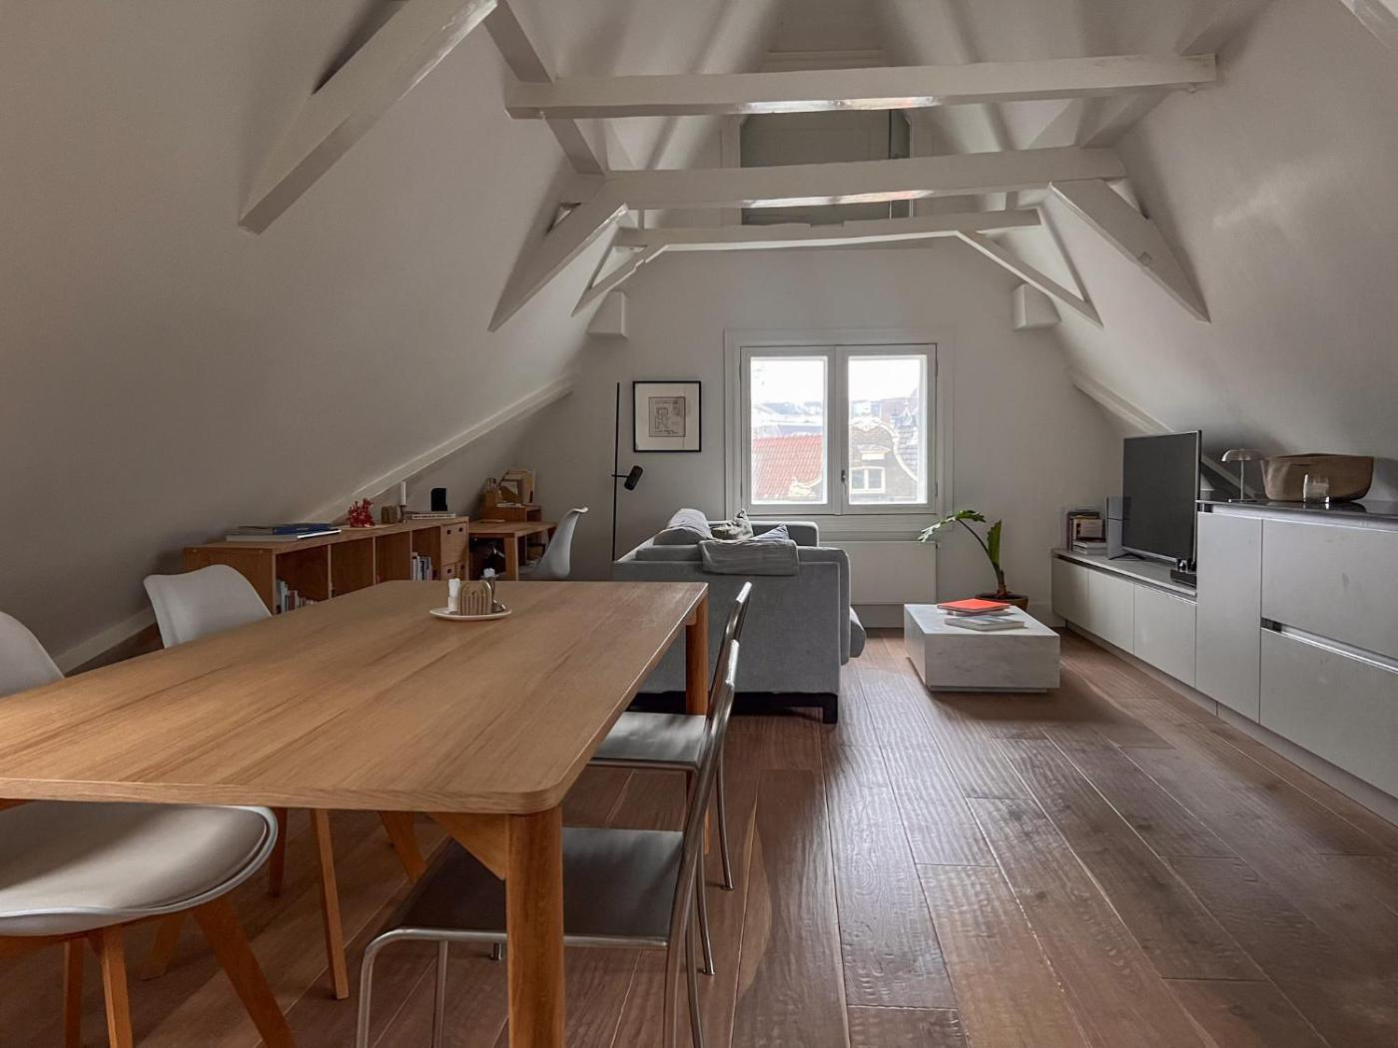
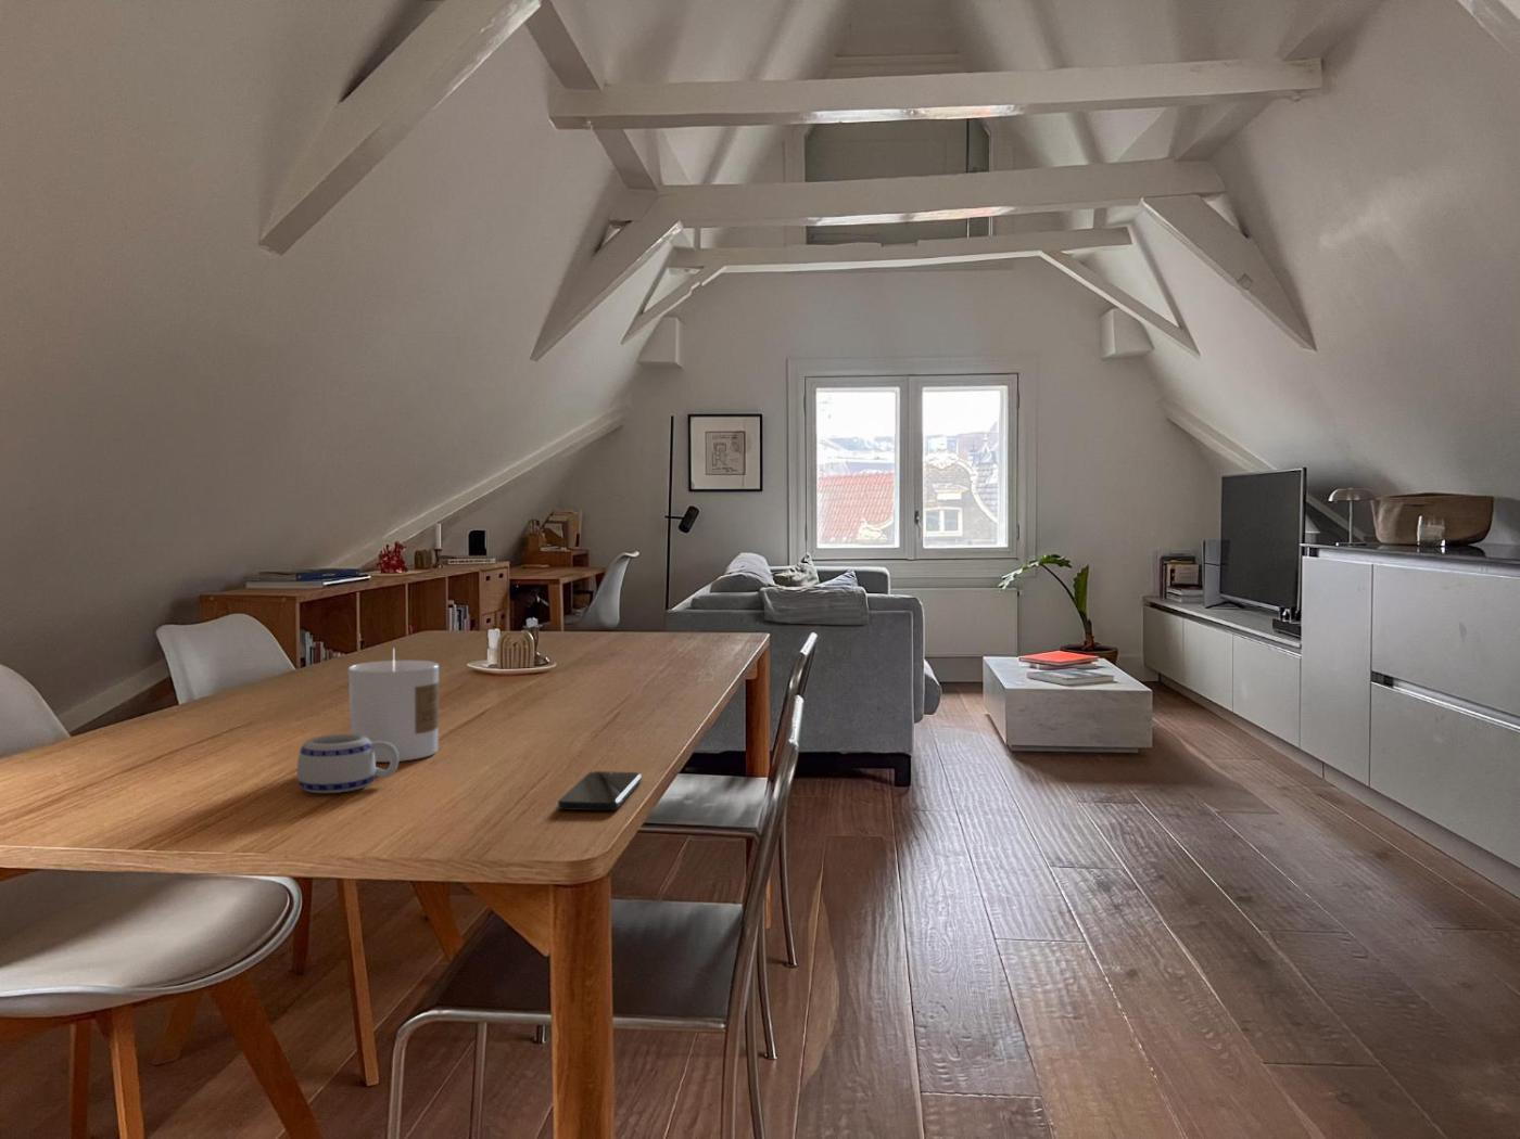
+ smartphone [557,770,643,811]
+ mug [296,733,400,794]
+ candle [347,647,439,762]
